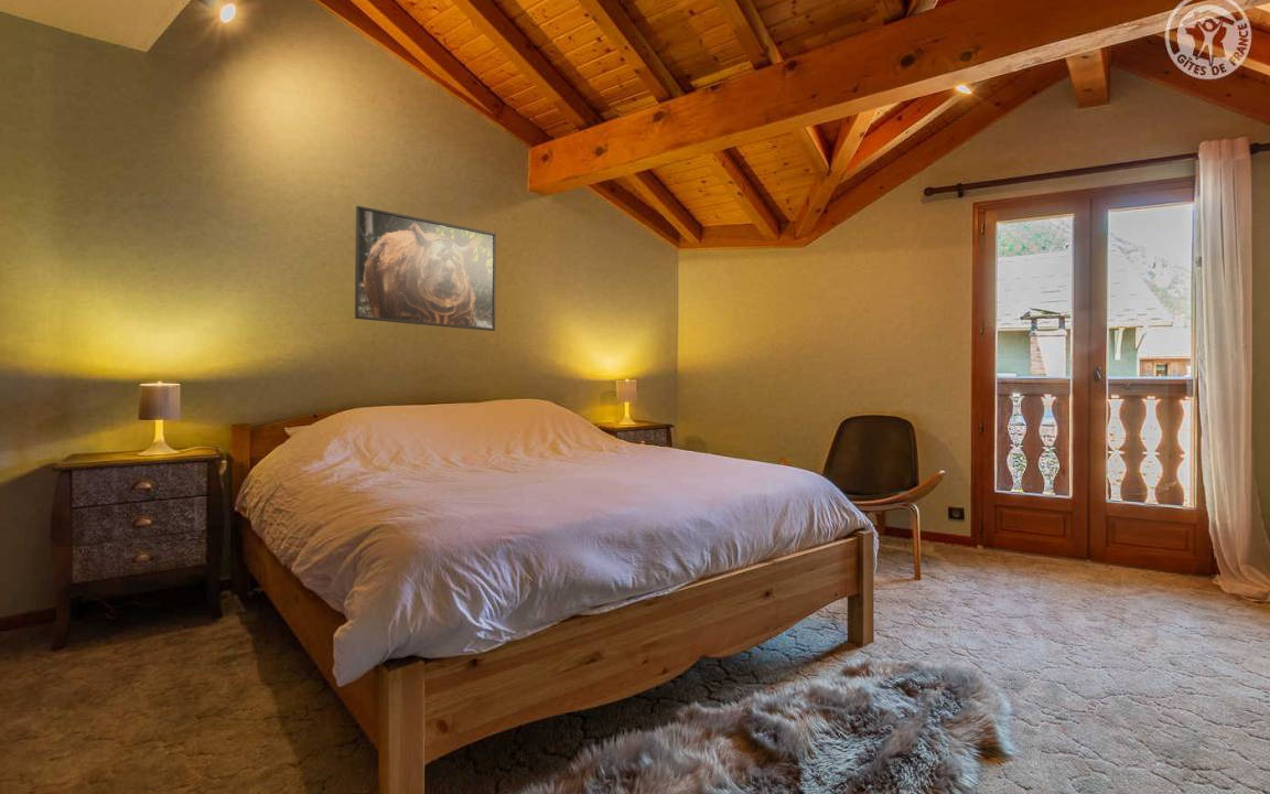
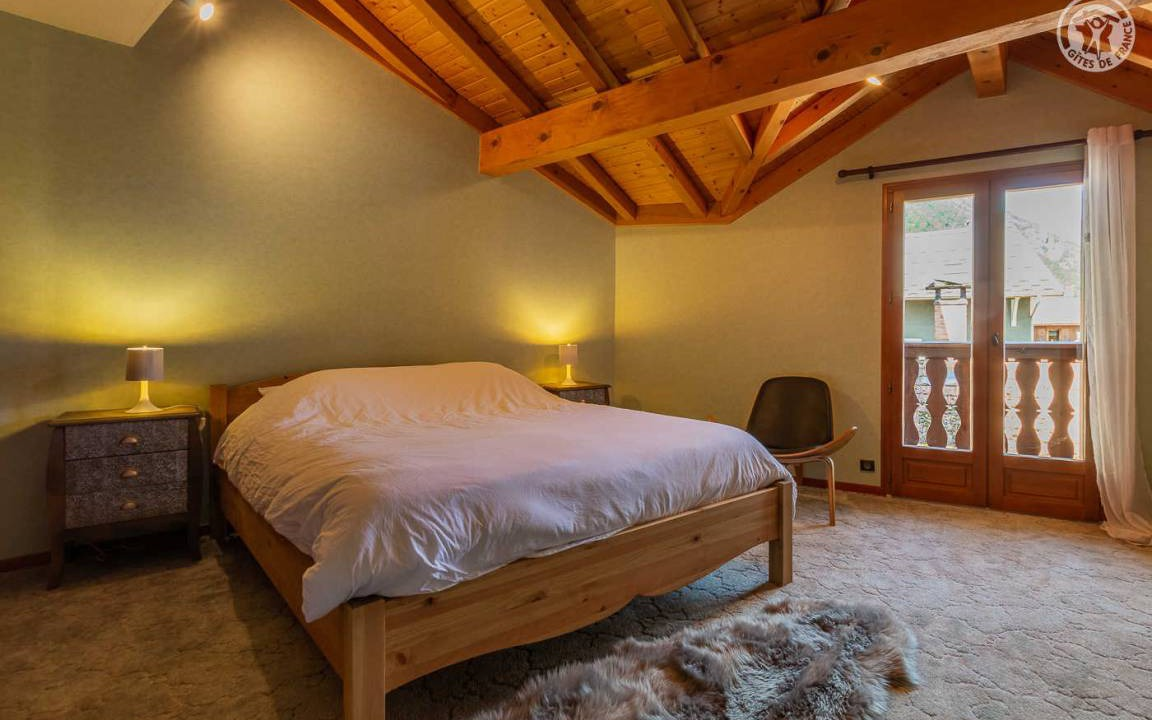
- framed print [354,205,497,332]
